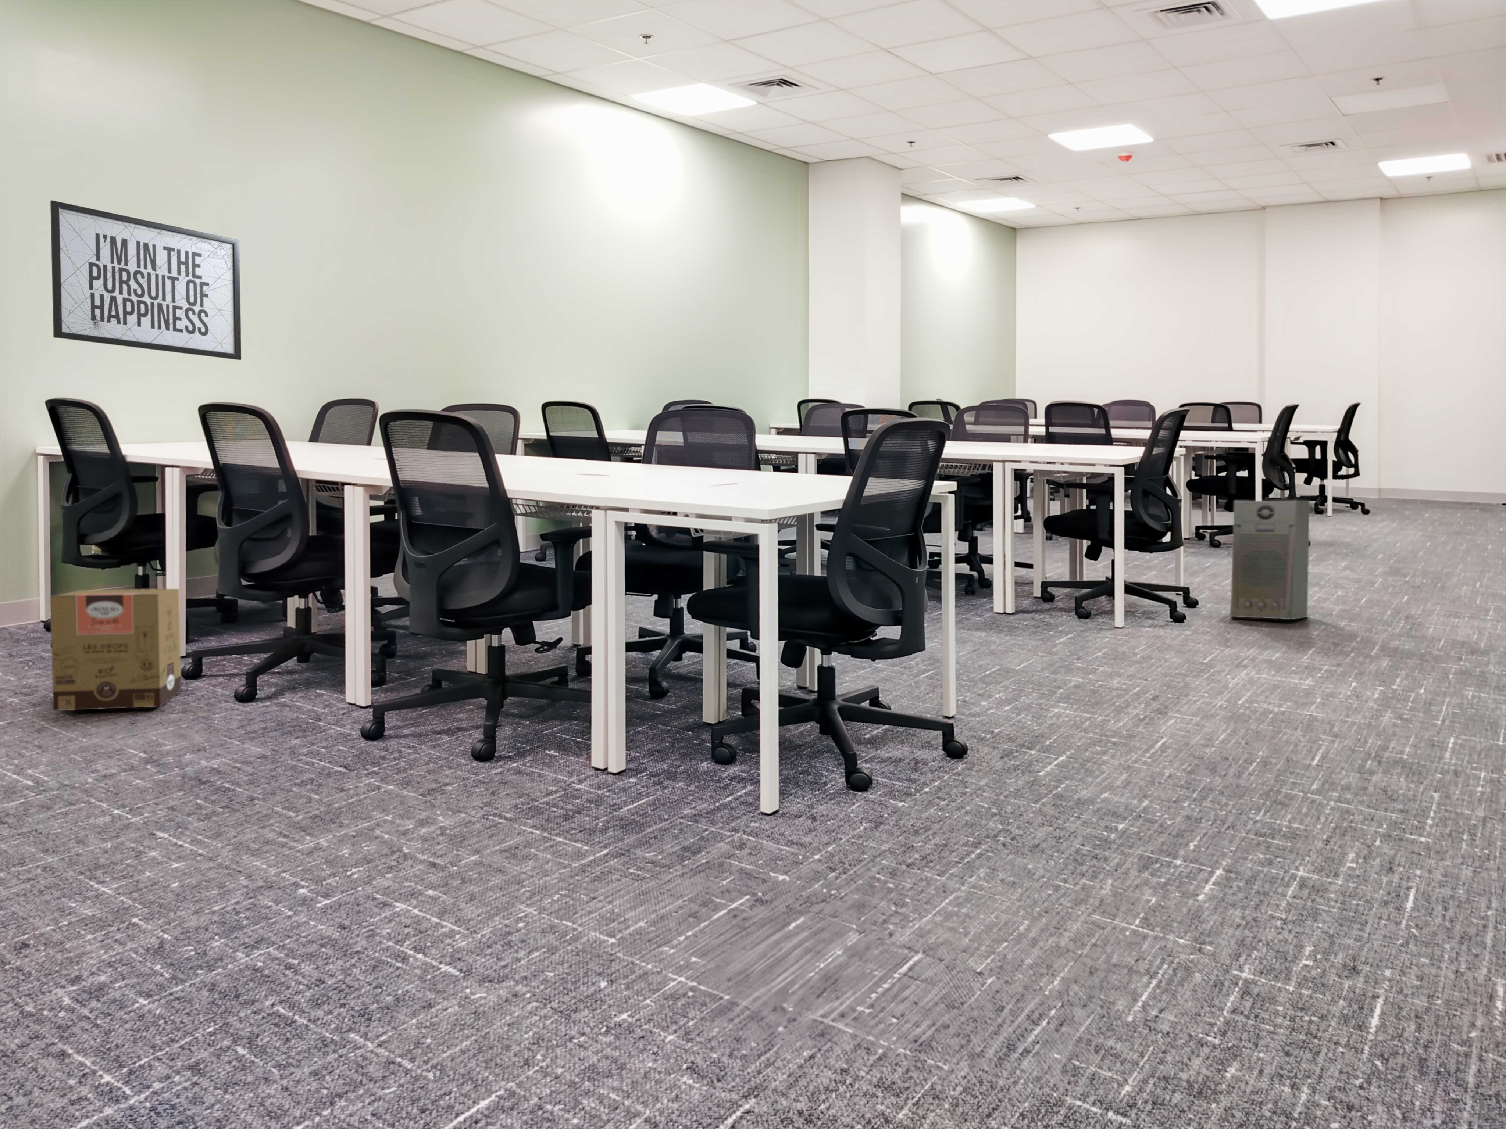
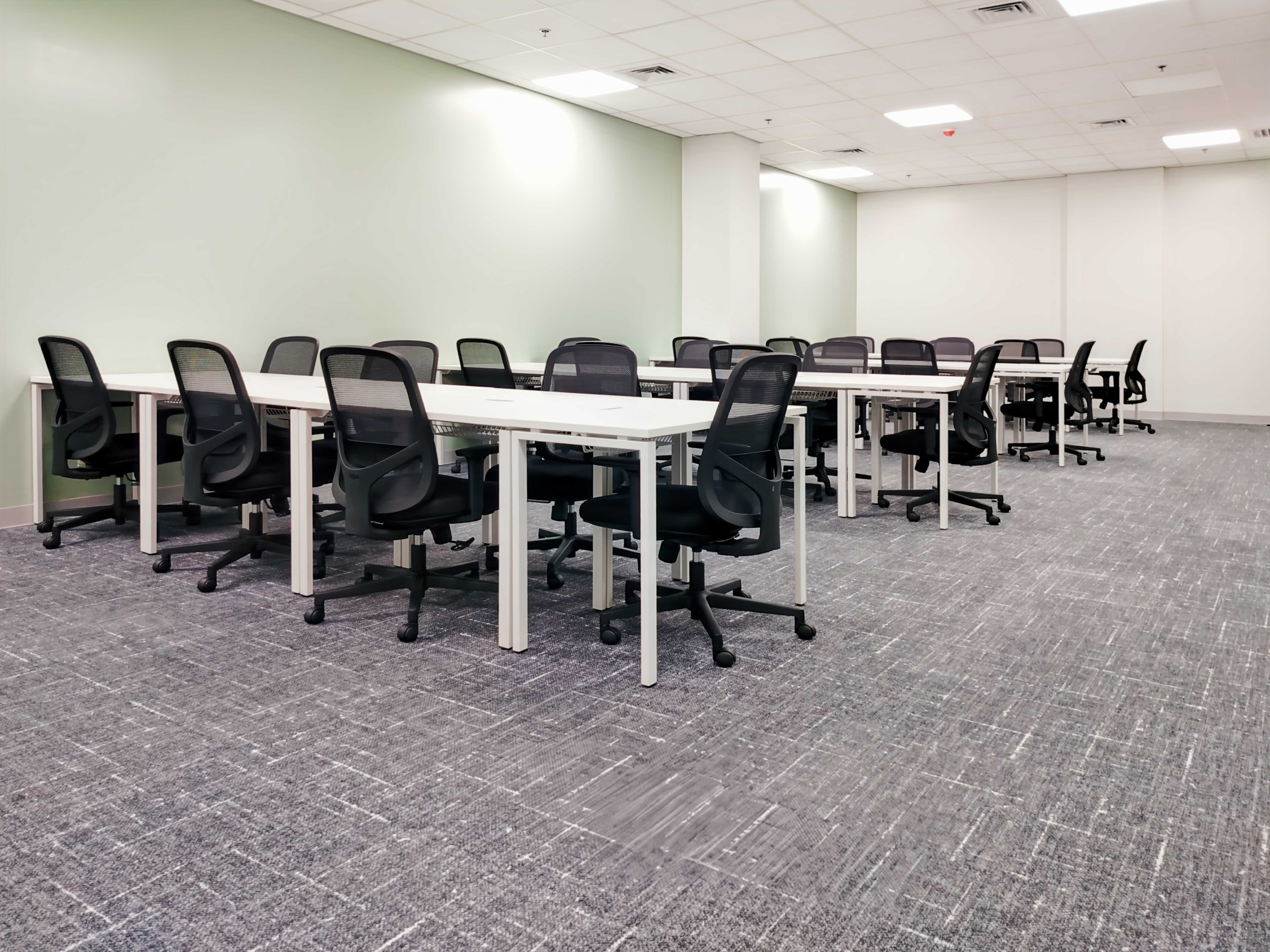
- fan [1230,499,1310,619]
- cardboard box [50,588,181,712]
- mirror [50,200,242,361]
